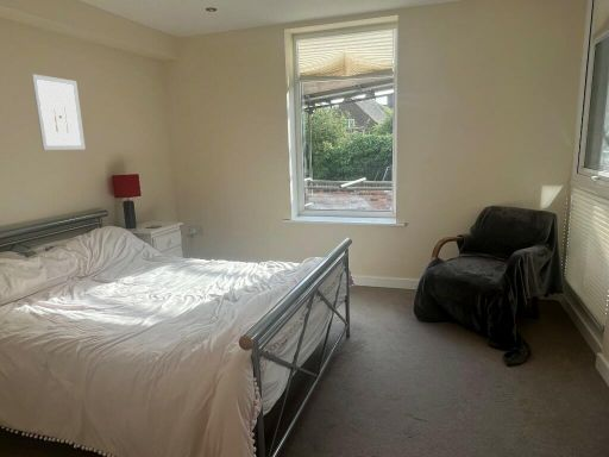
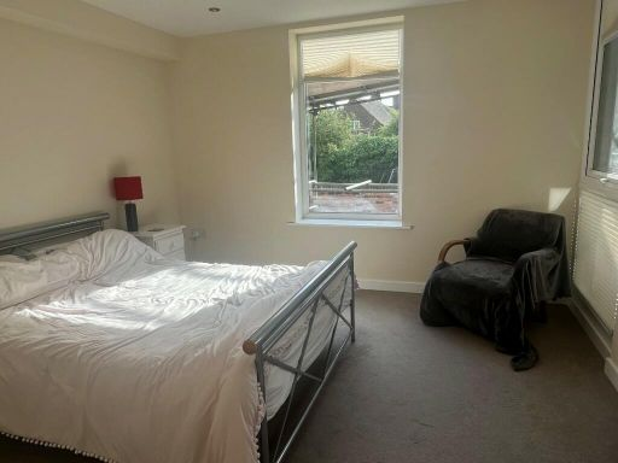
- wall art [31,73,87,151]
